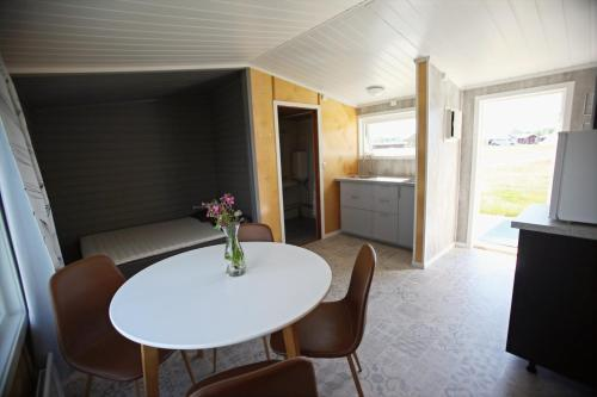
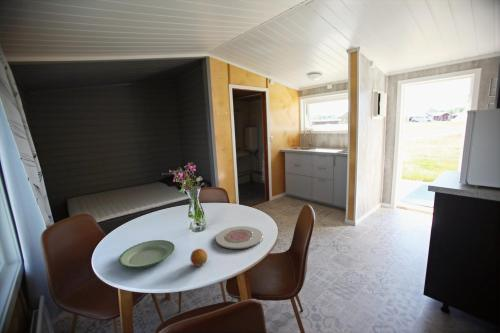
+ fruit [189,248,208,267]
+ plate [215,225,264,250]
+ plate [118,239,176,269]
